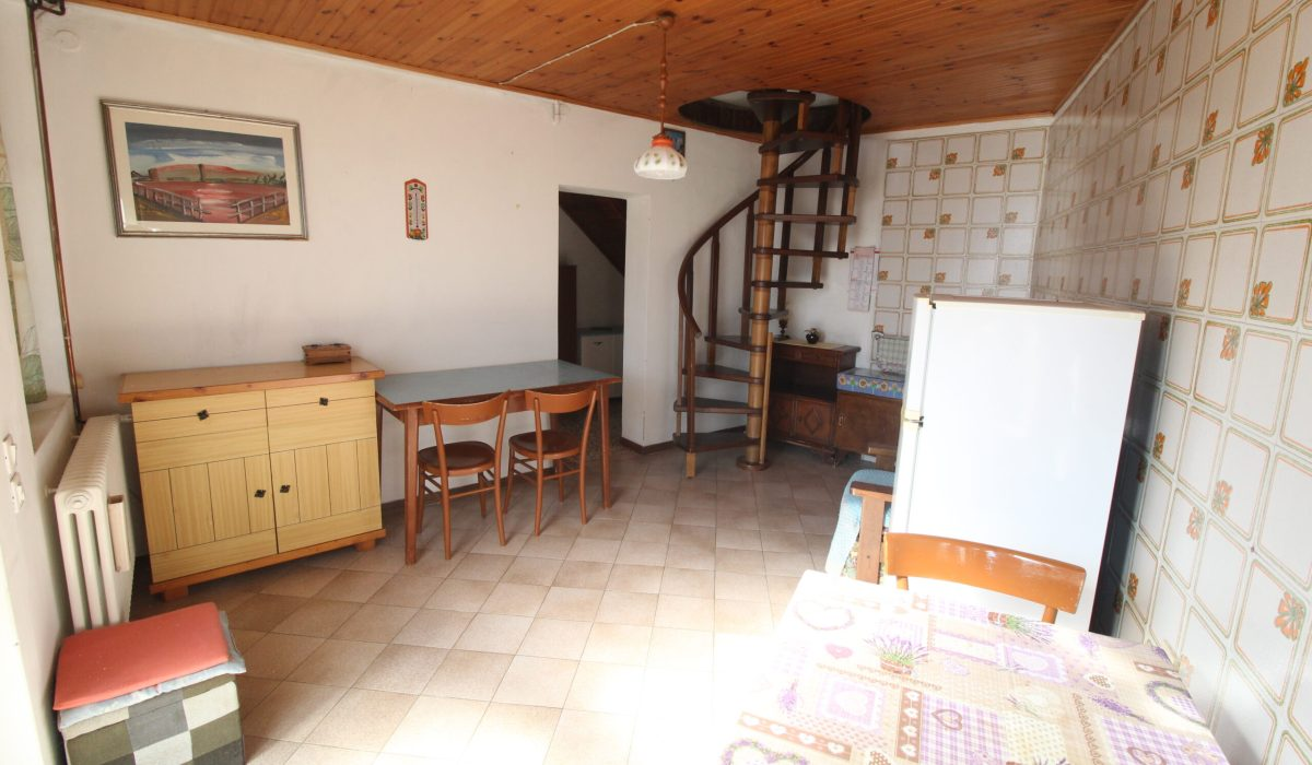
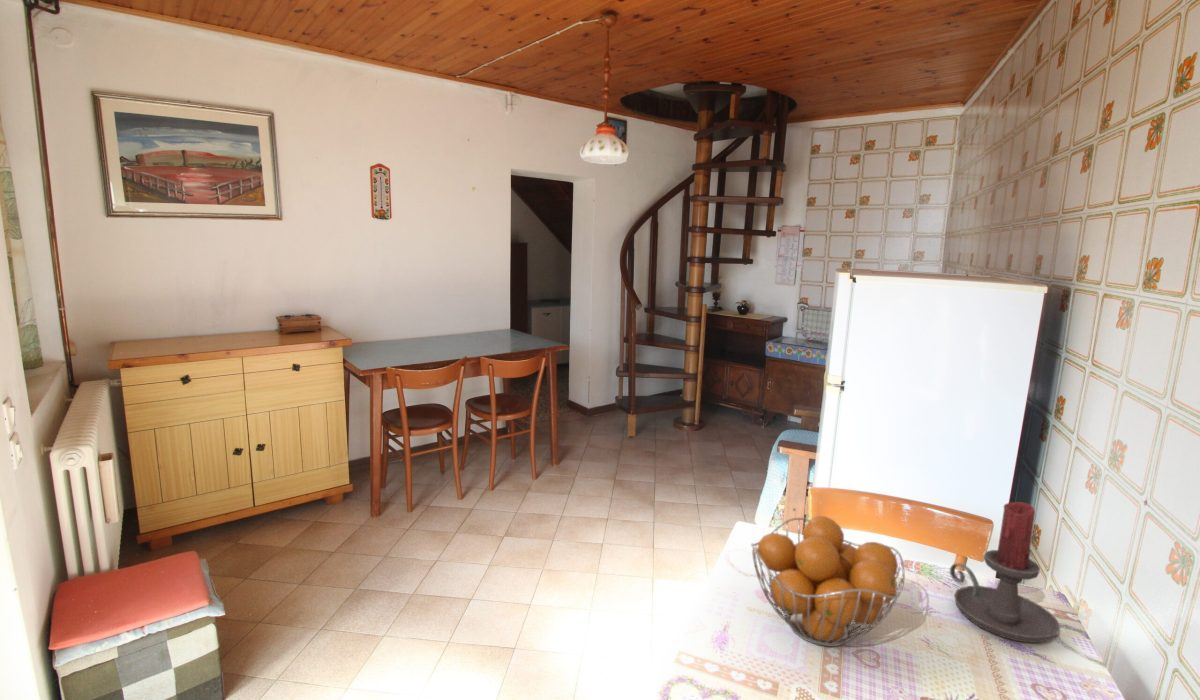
+ candle holder [949,501,1061,643]
+ fruit basket [750,515,906,647]
